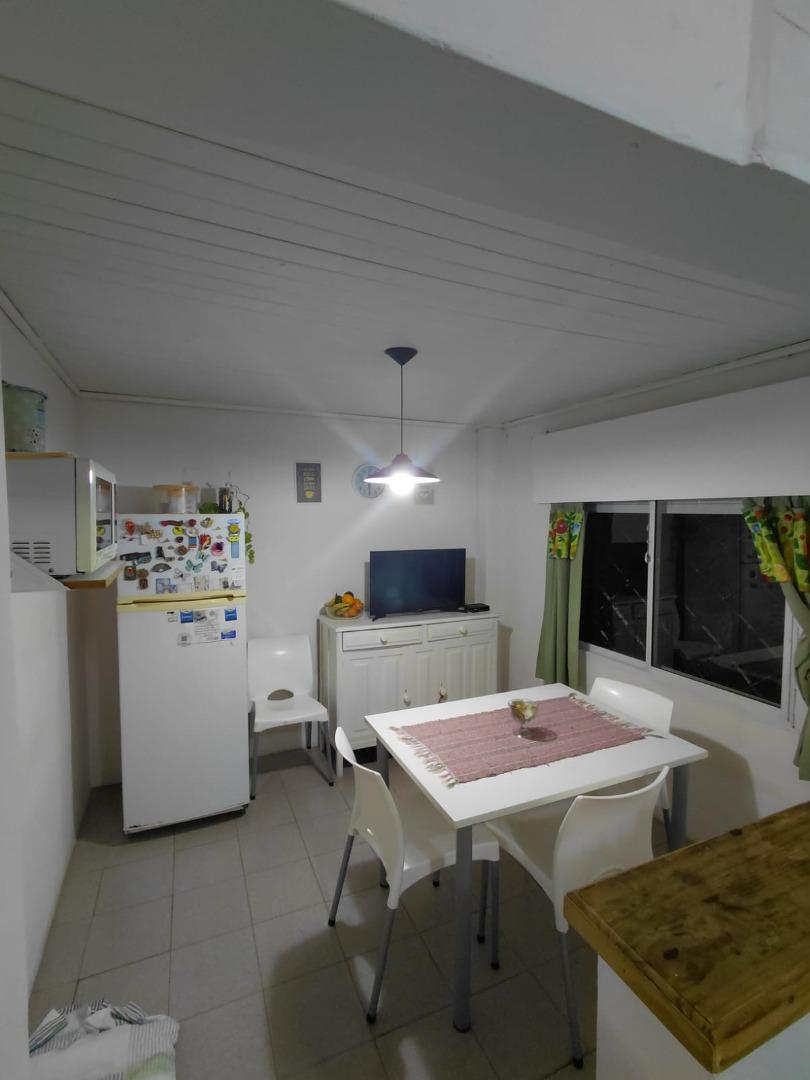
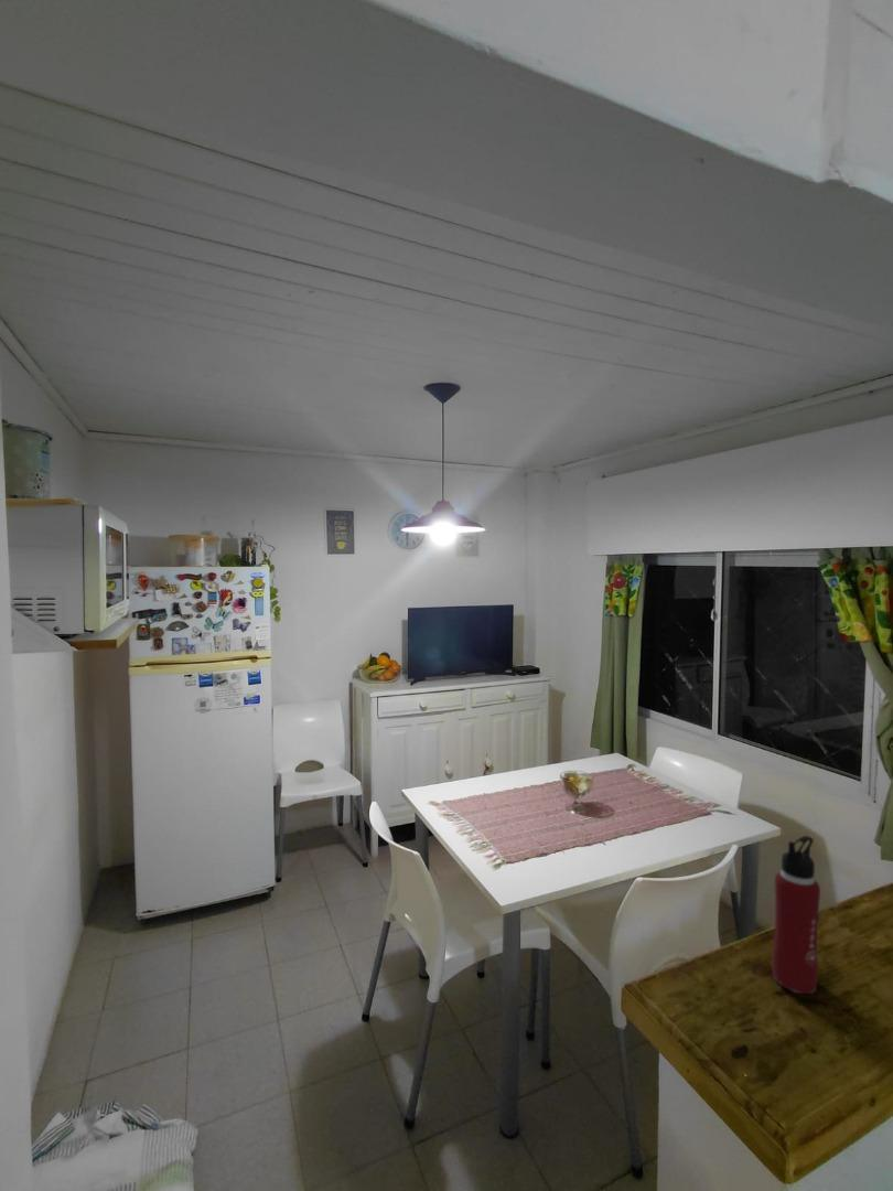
+ water bottle [771,835,821,995]
